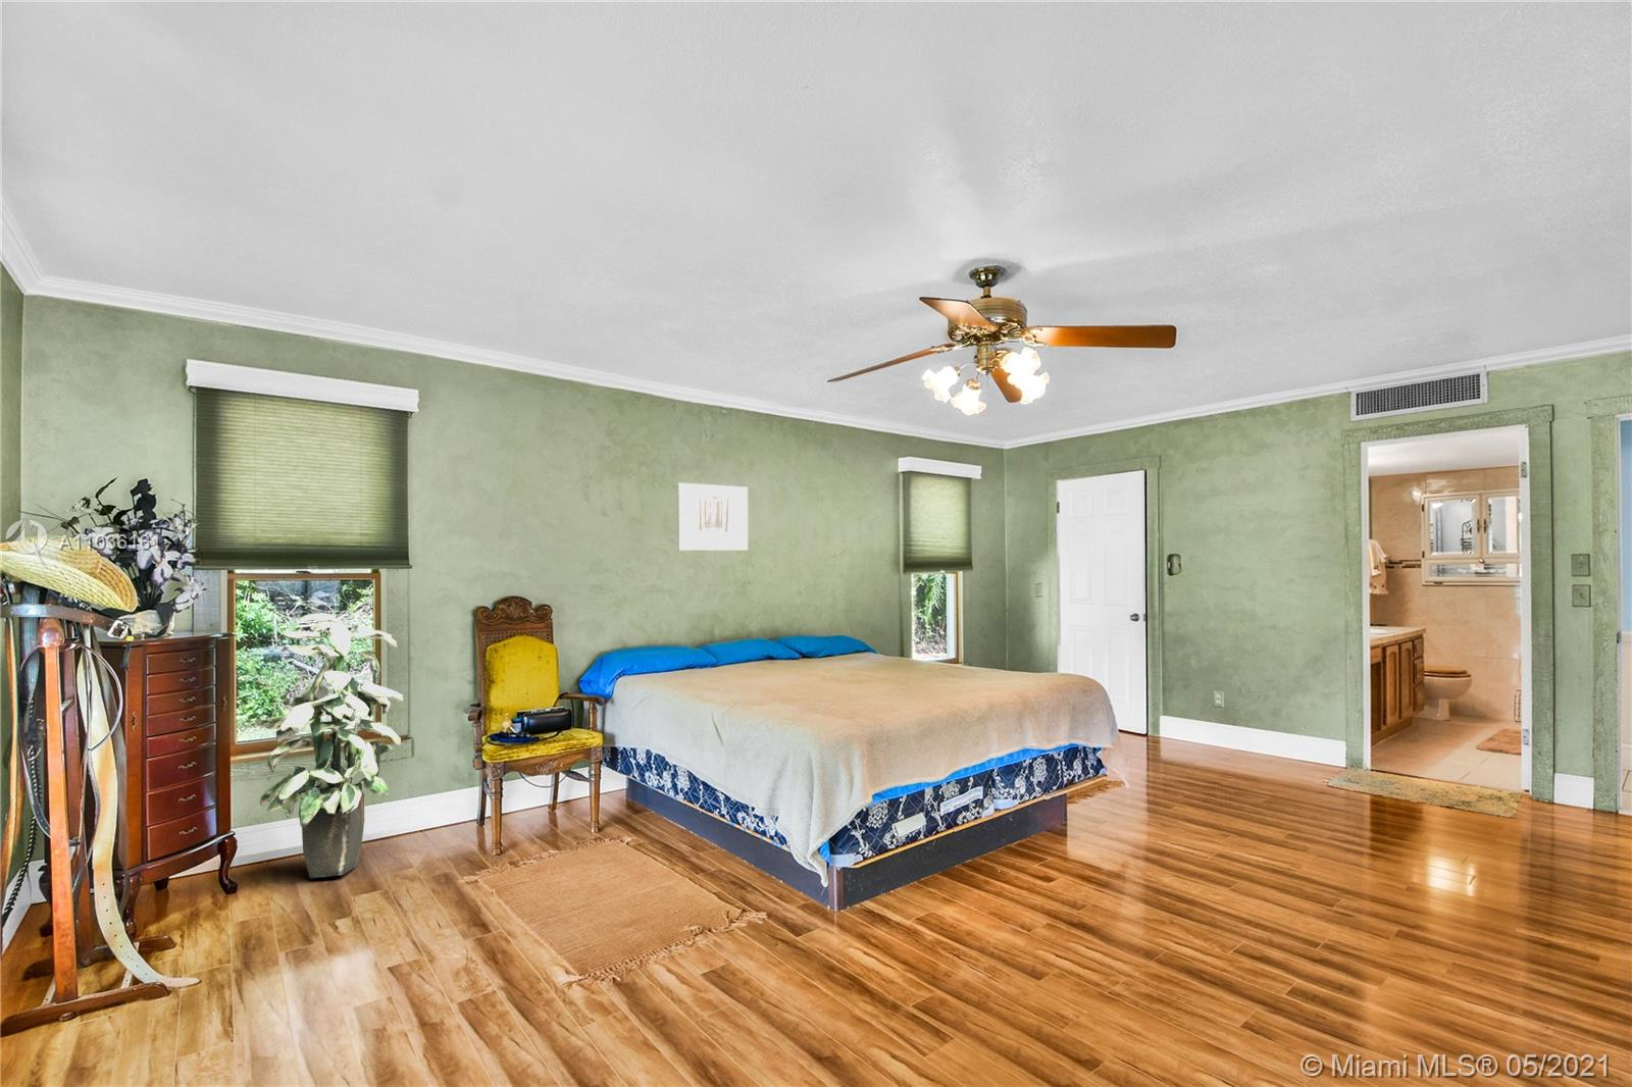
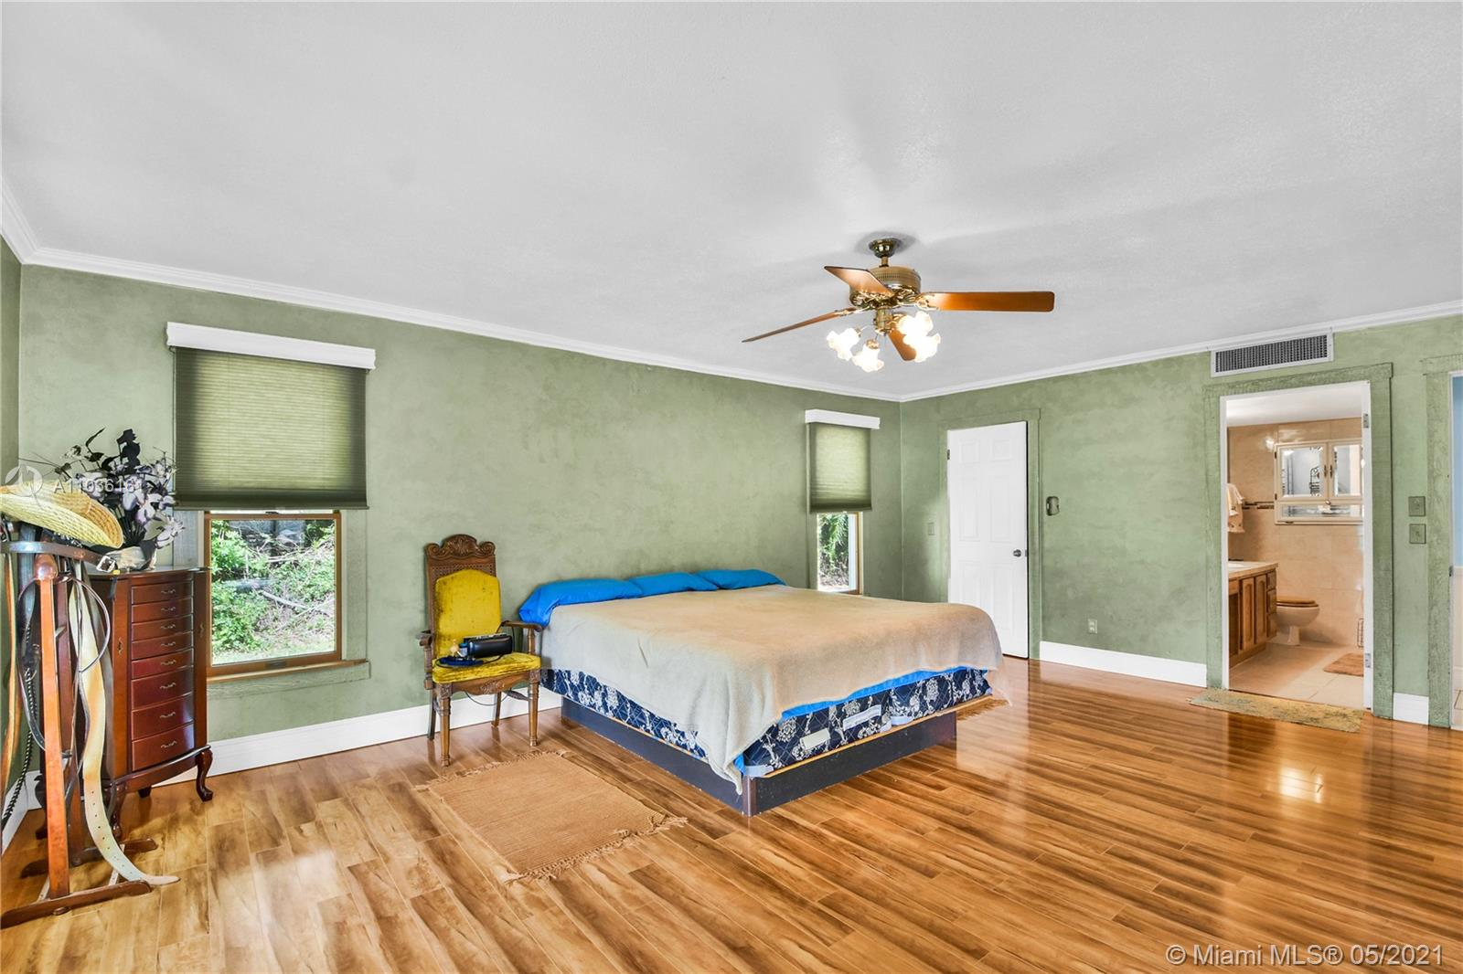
- indoor plant [250,611,404,880]
- wall art [676,482,749,552]
